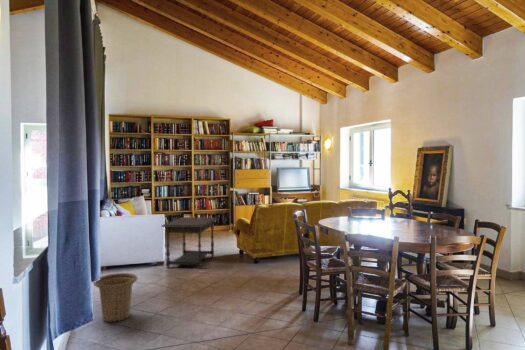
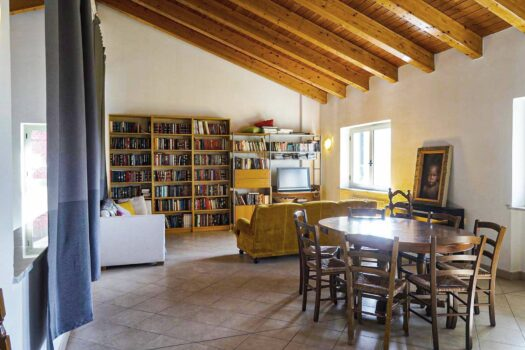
- basket [92,272,138,323]
- side table [160,216,218,270]
